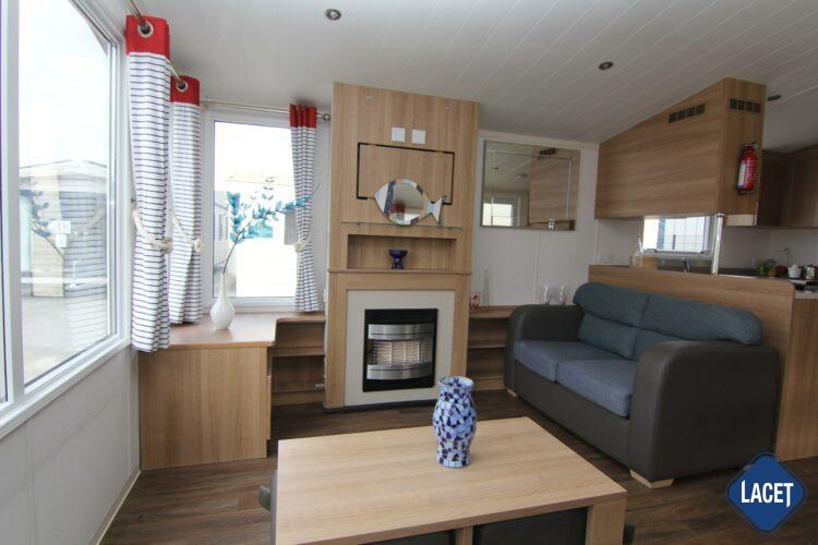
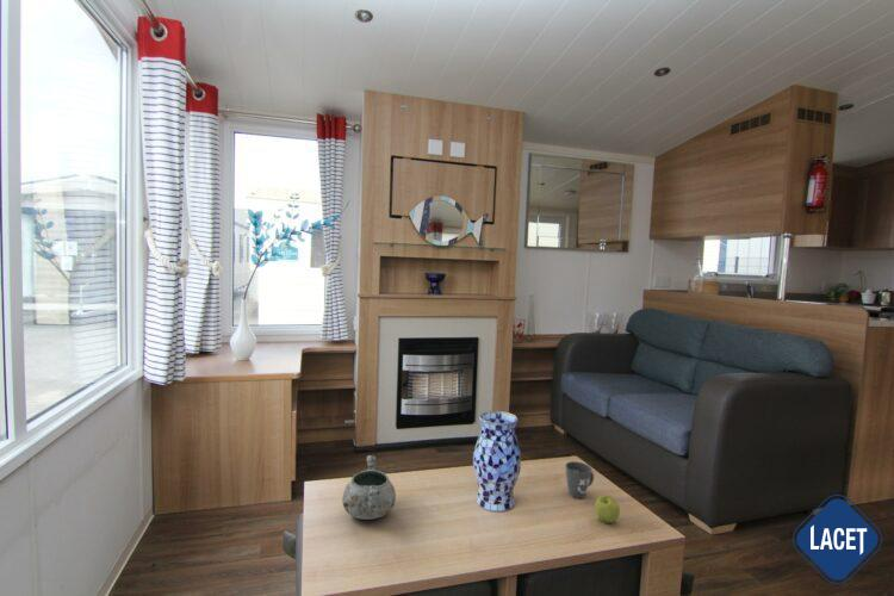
+ decorative bowl [341,454,397,521]
+ mug [564,460,595,499]
+ apple [594,493,621,524]
